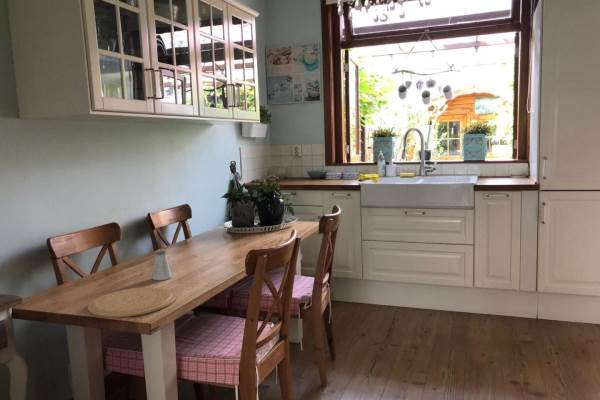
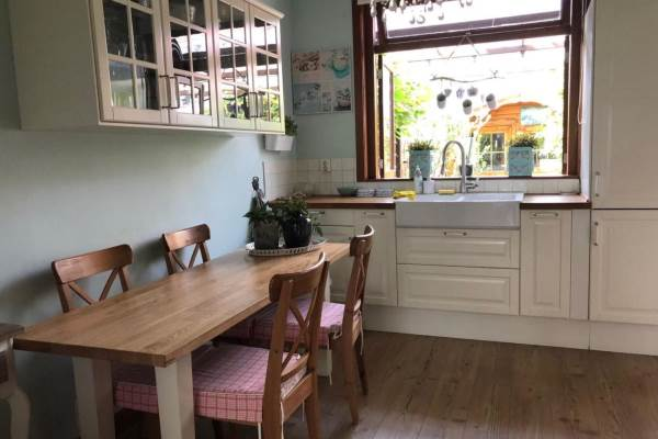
- saltshaker [151,250,173,281]
- plate [87,286,177,318]
